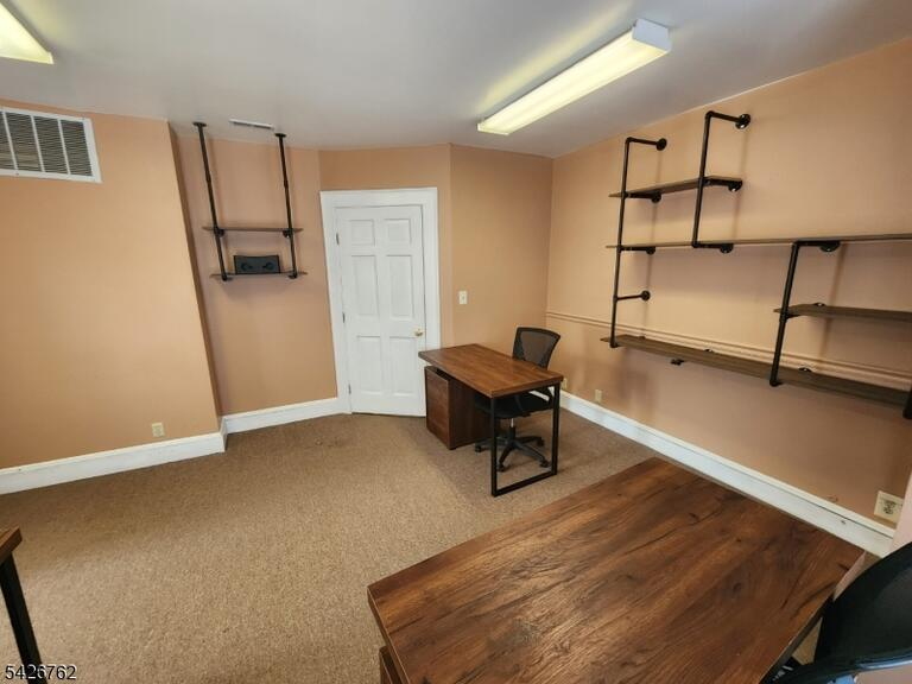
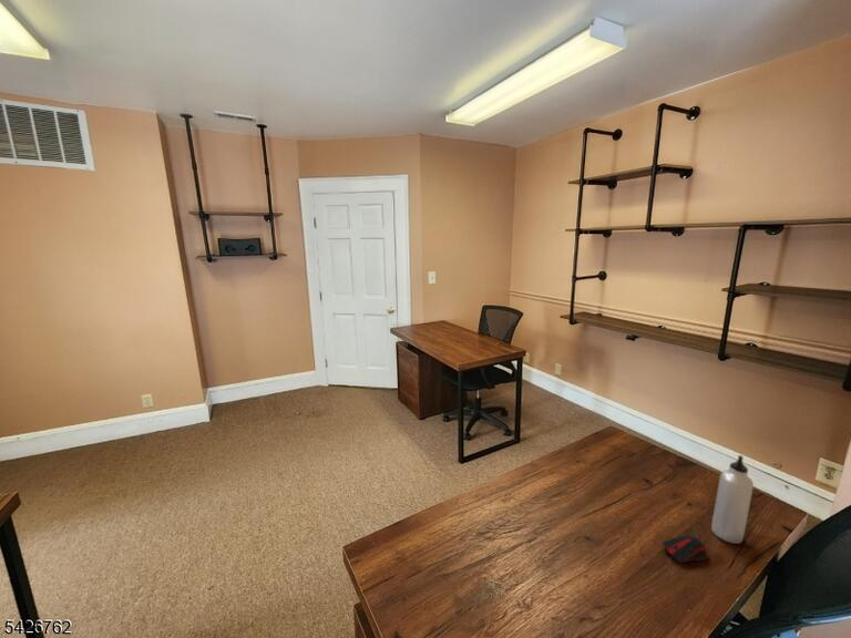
+ computer mouse [662,534,709,564]
+ water bottle [710,454,755,545]
